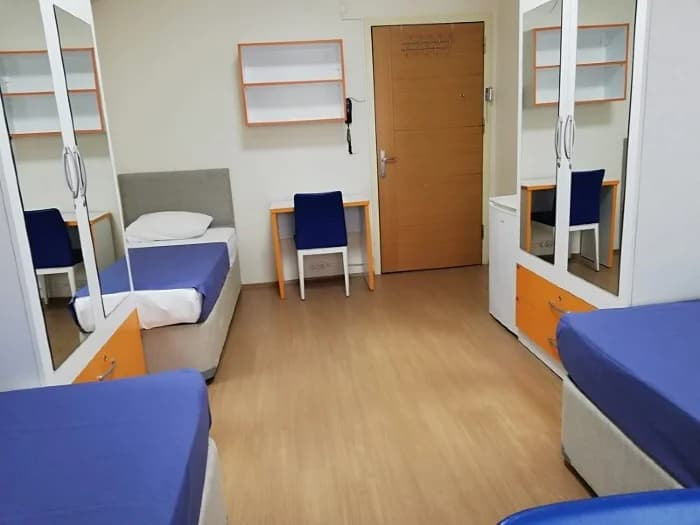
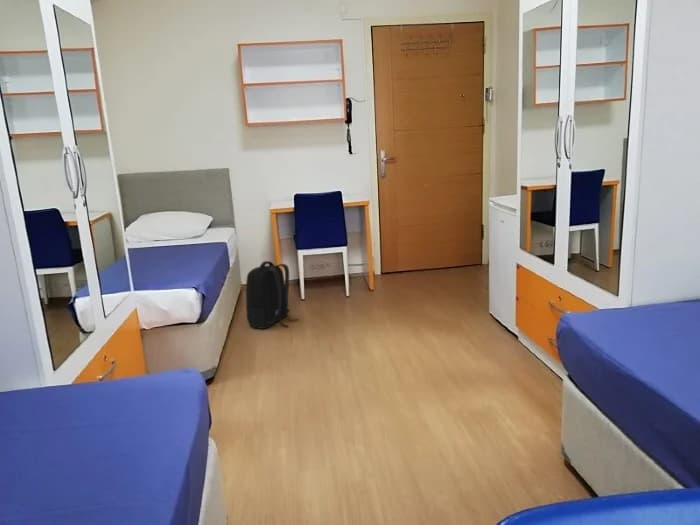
+ backpack [245,260,299,330]
